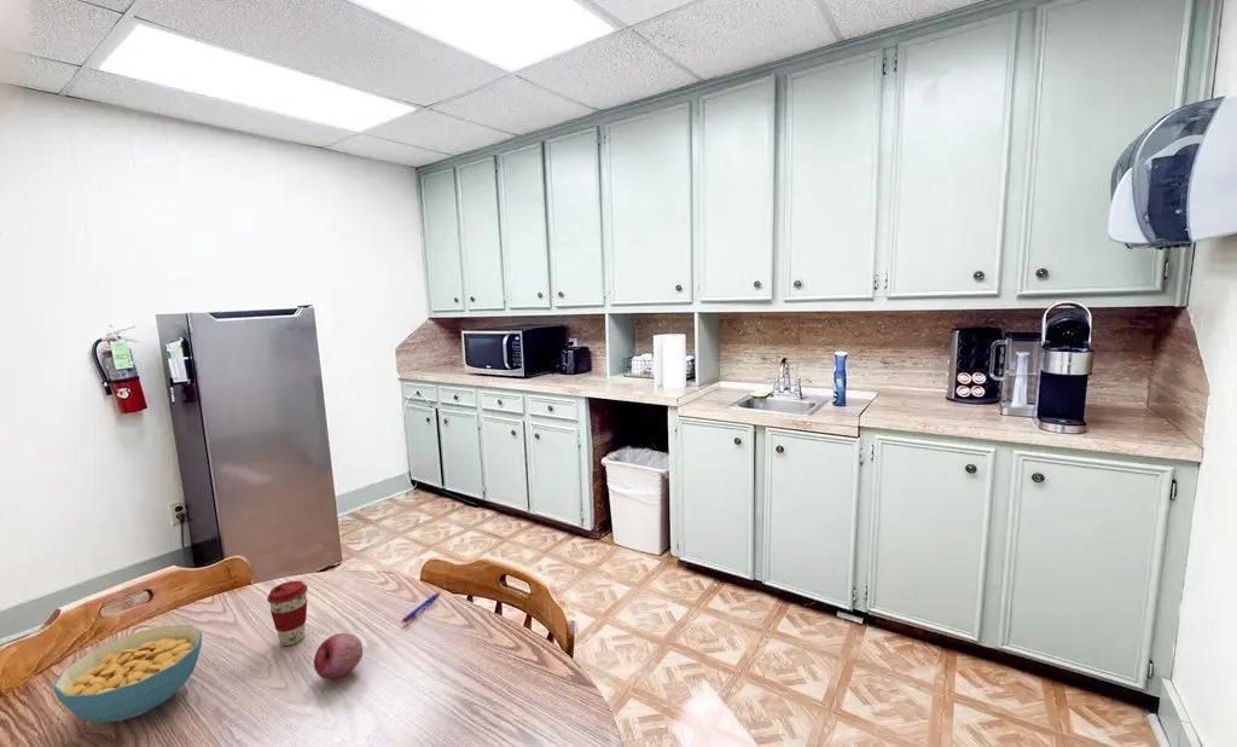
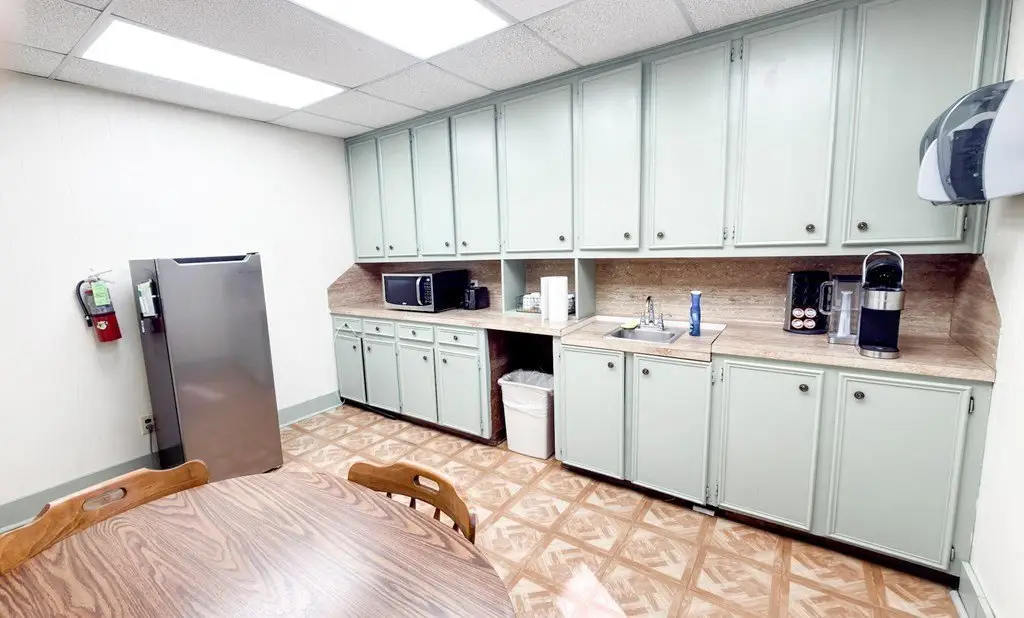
- fruit [313,632,364,681]
- pen [400,591,441,624]
- cereal bowl [52,624,203,724]
- coffee cup [266,579,308,647]
